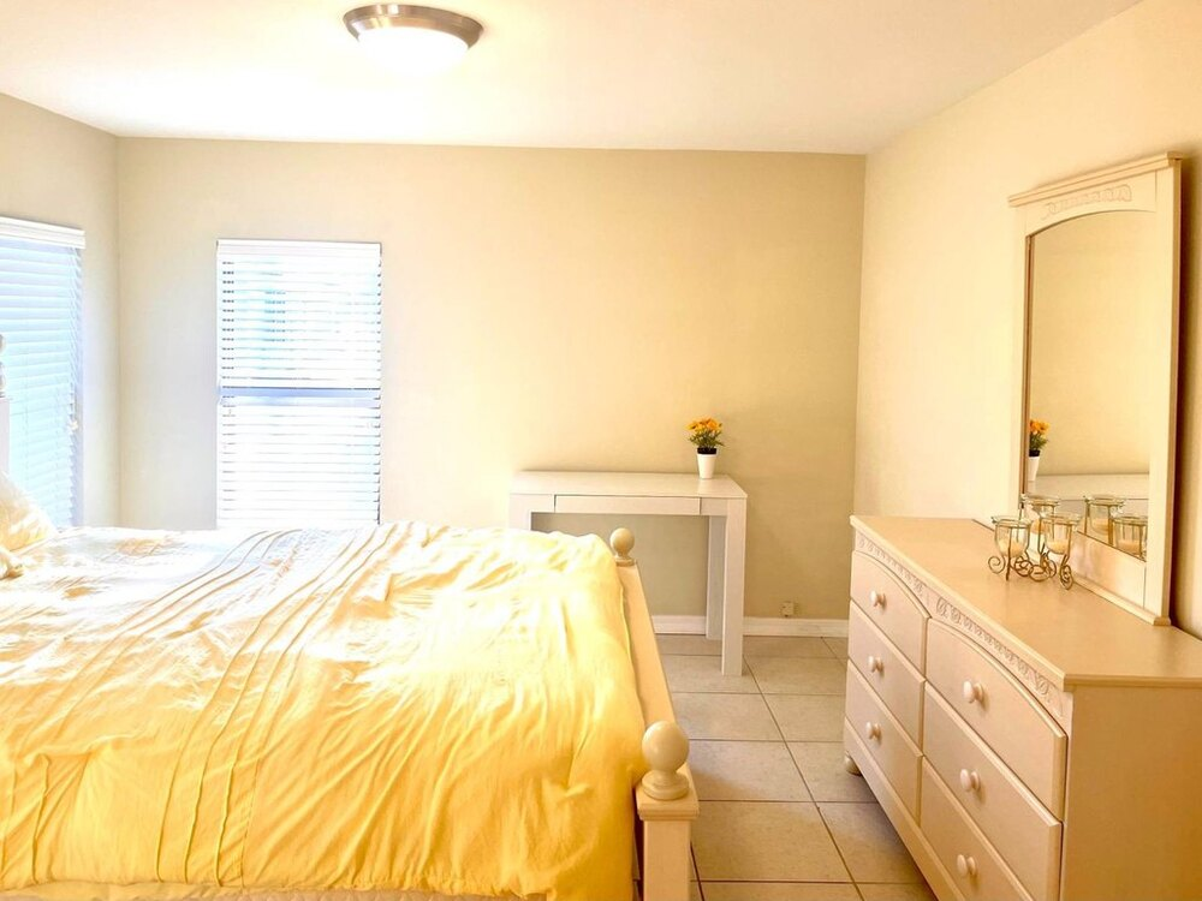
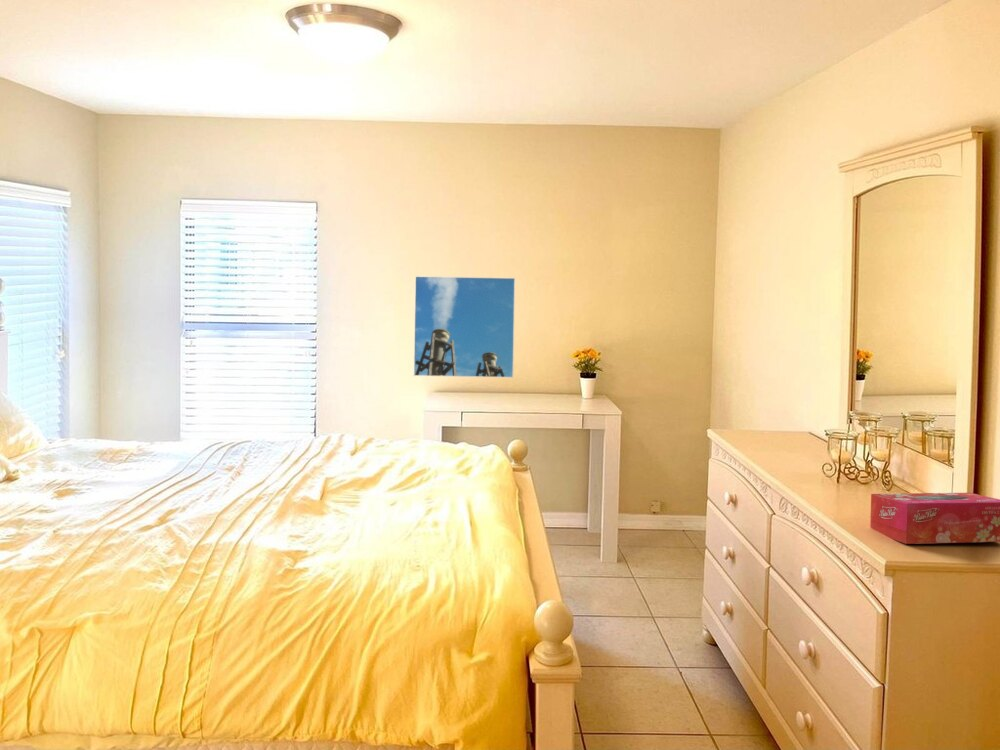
+ tissue box [869,492,1000,545]
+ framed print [413,275,516,379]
